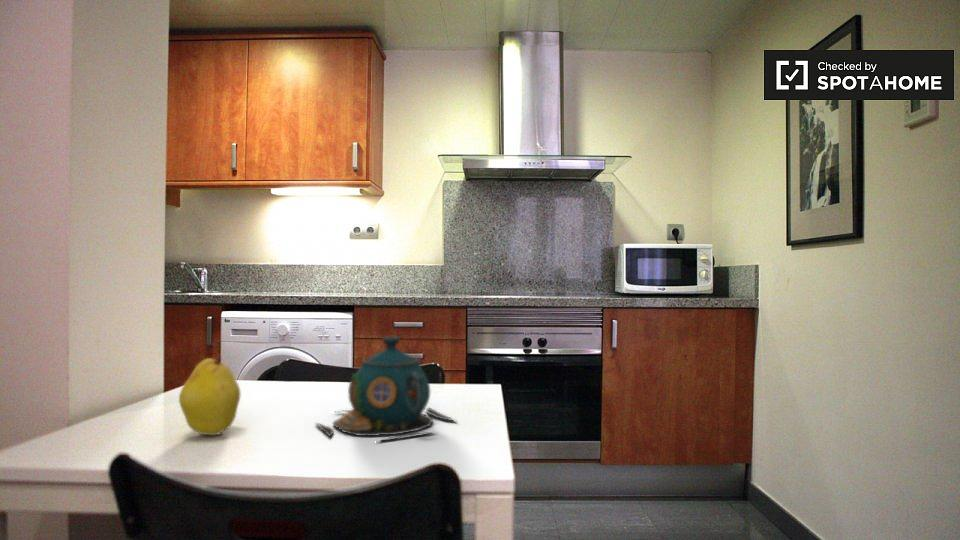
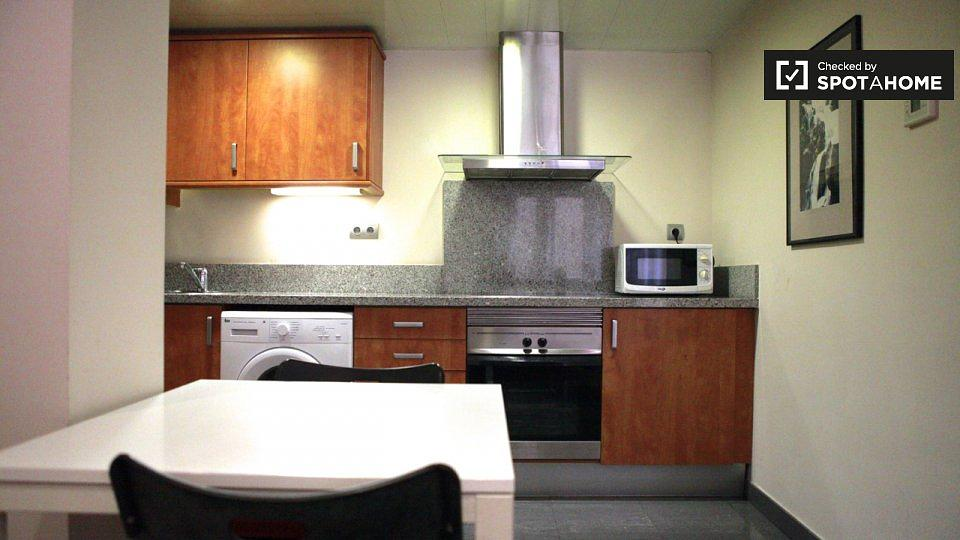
- fruit [178,356,242,436]
- teapot [314,335,459,443]
